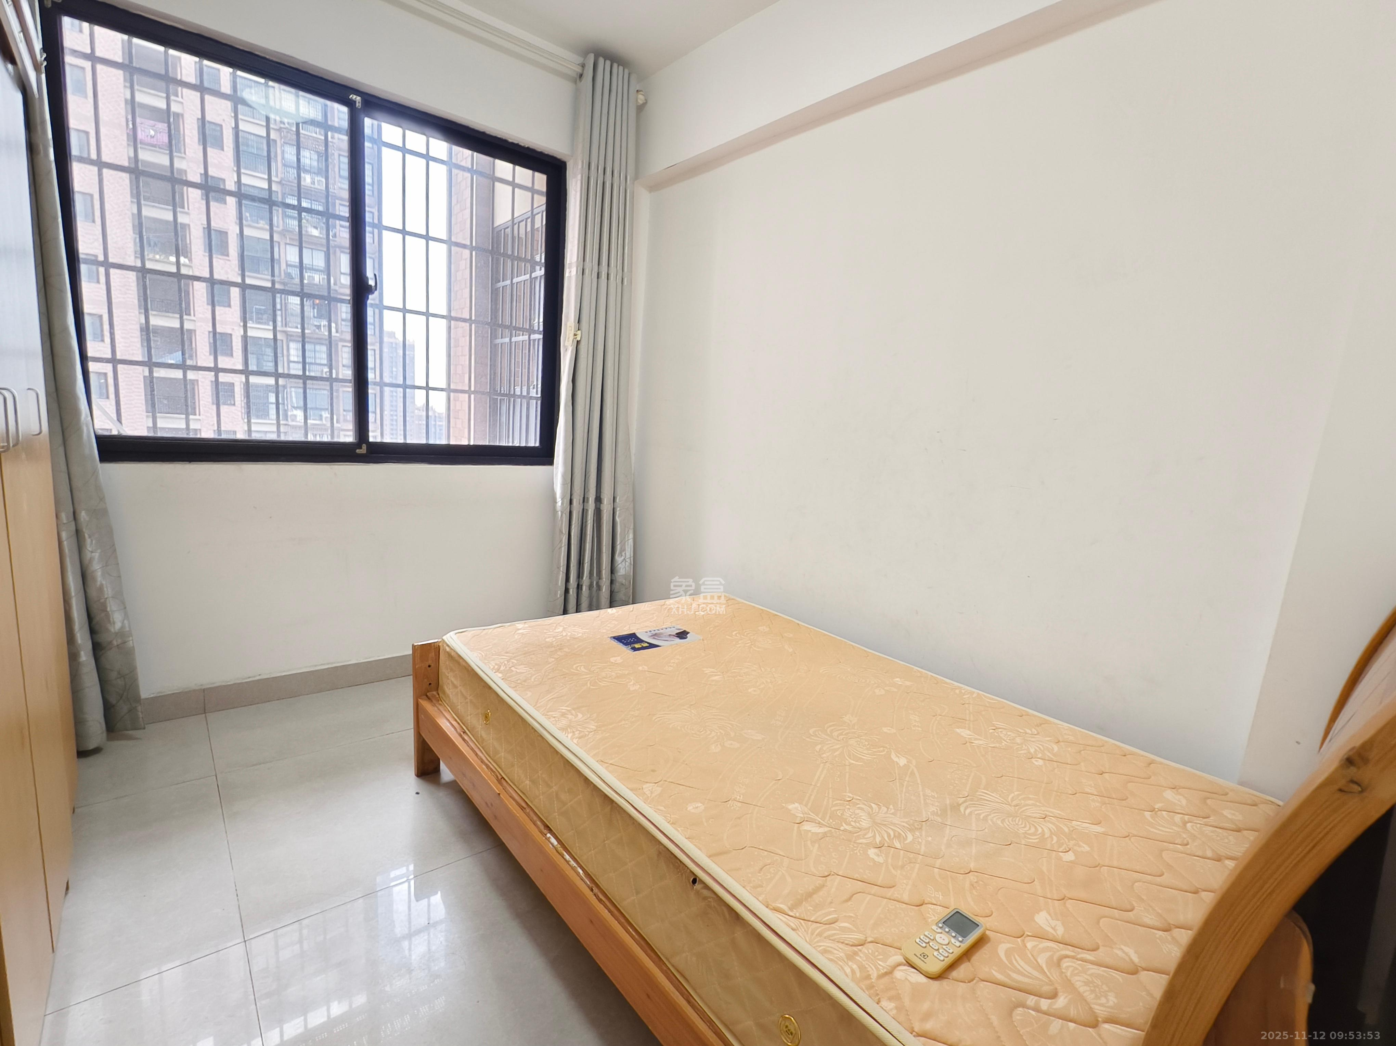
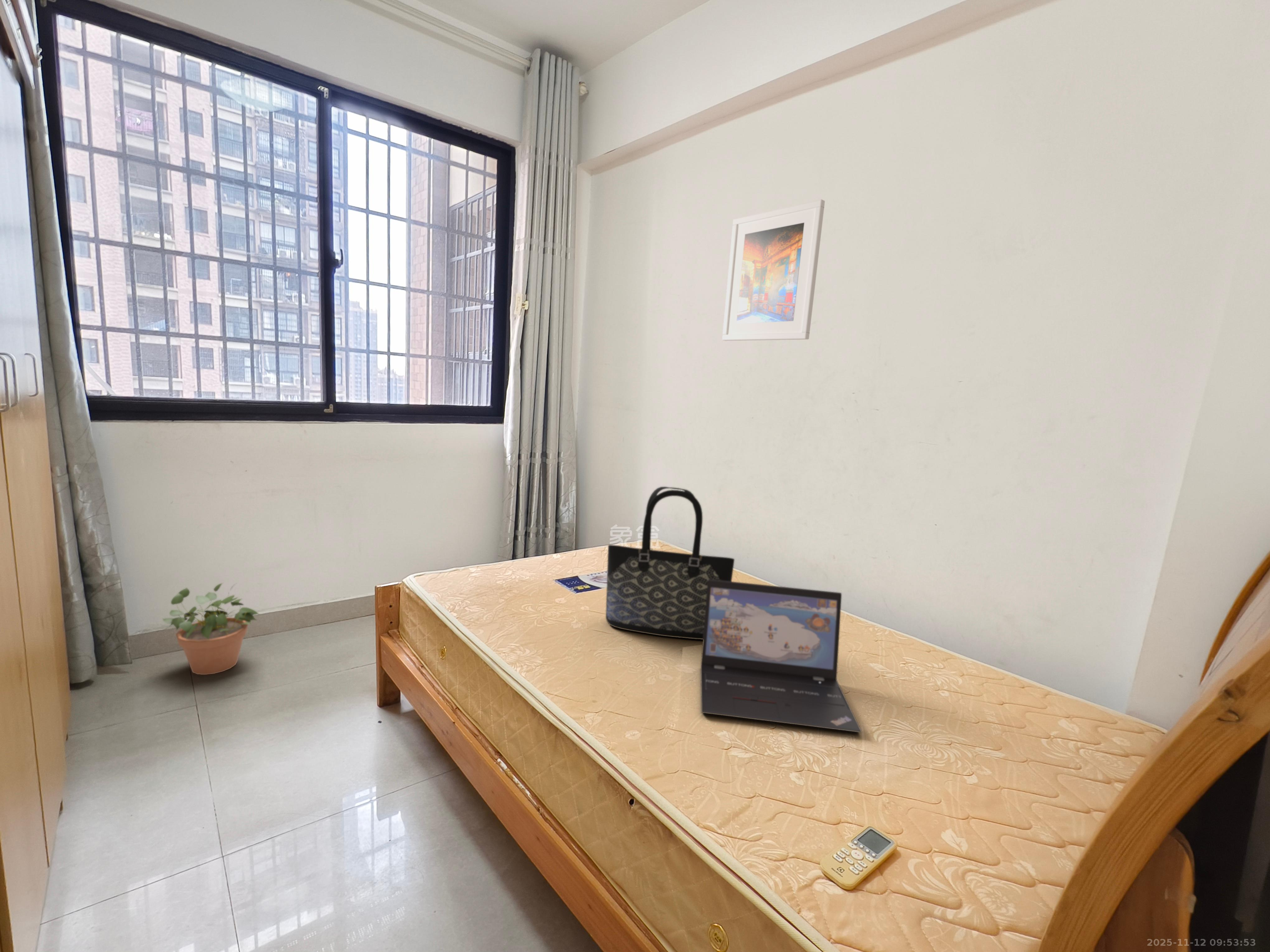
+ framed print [722,199,825,341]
+ tote bag [605,486,735,640]
+ laptop [700,579,862,733]
+ potted plant [162,582,260,675]
